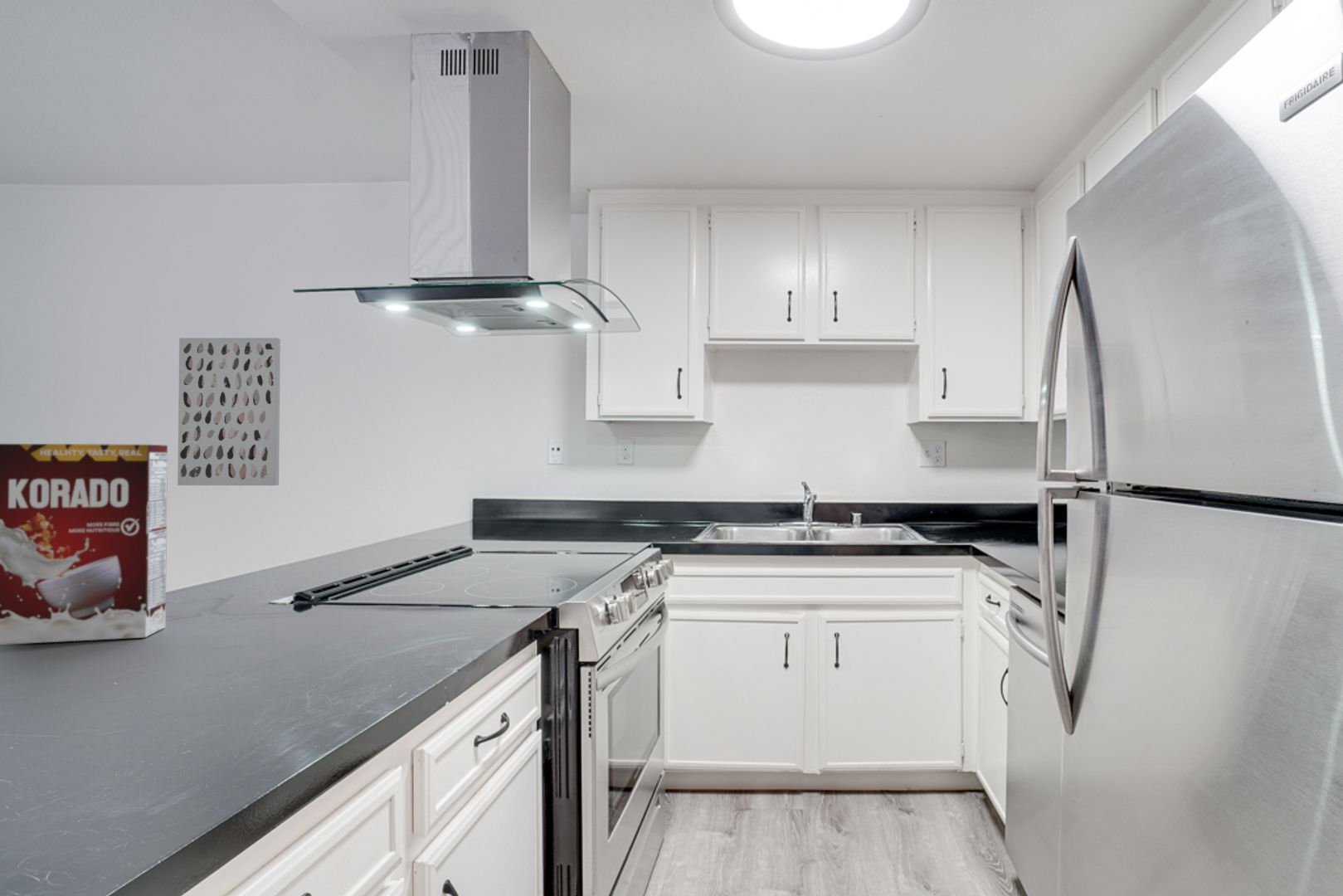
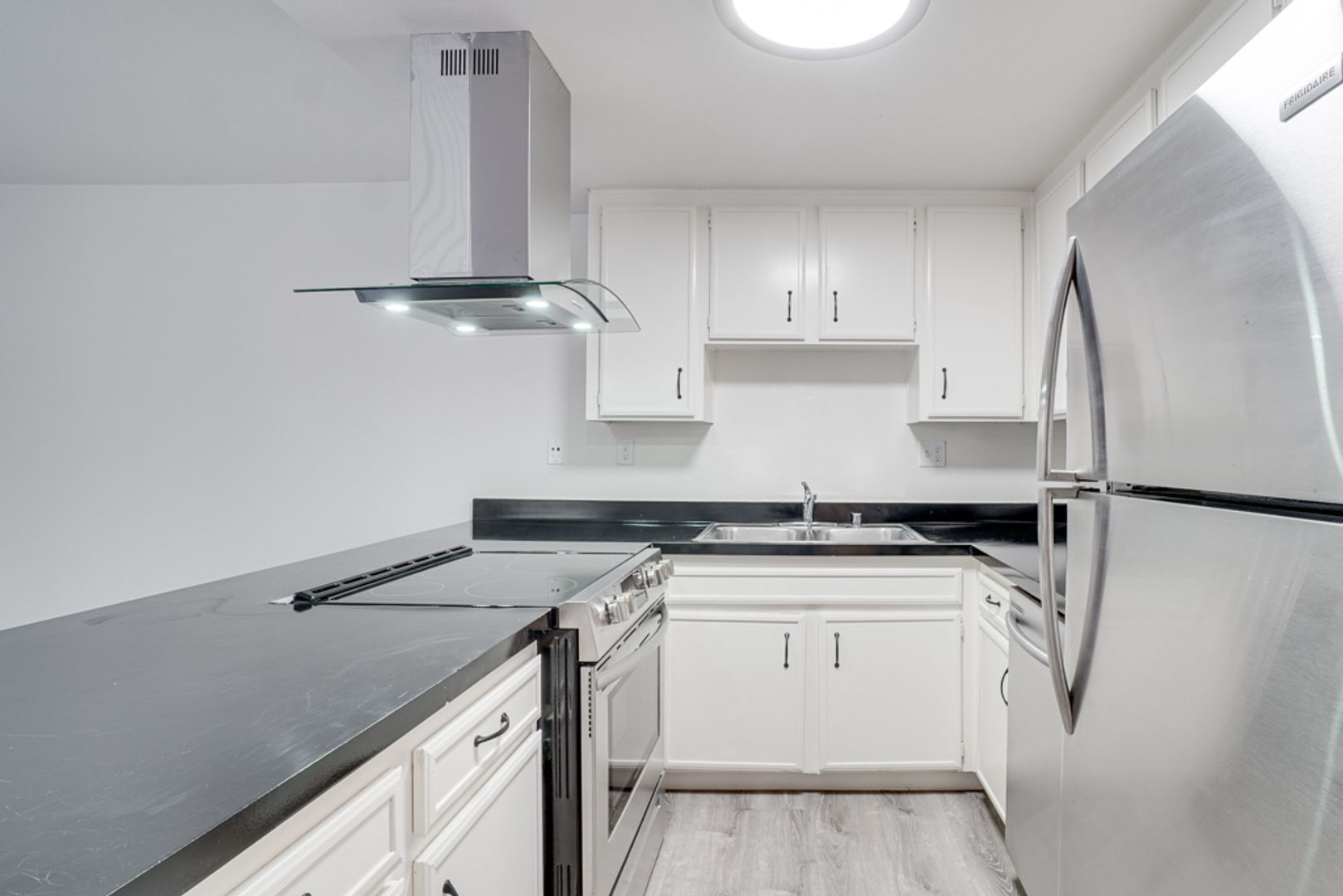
- wall art [177,337,281,486]
- cereal box [0,443,168,645]
